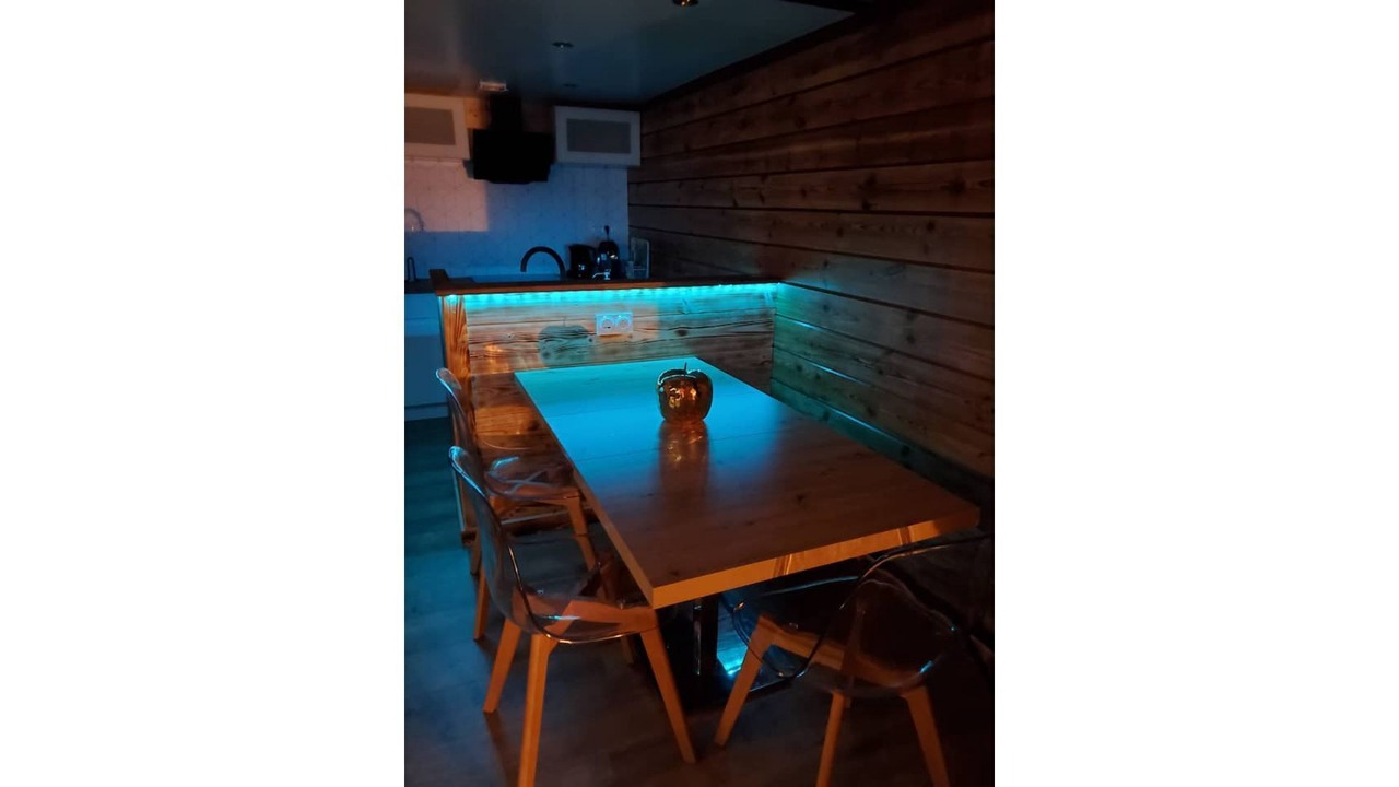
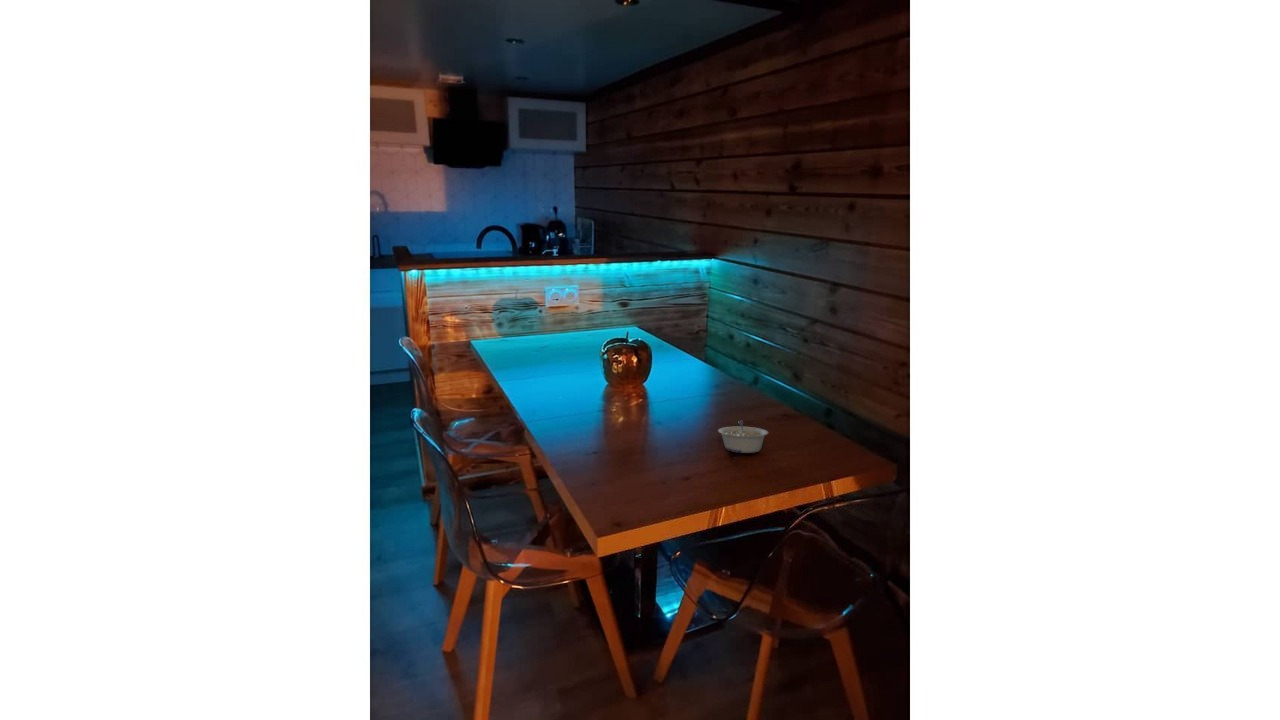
+ legume [717,420,769,454]
